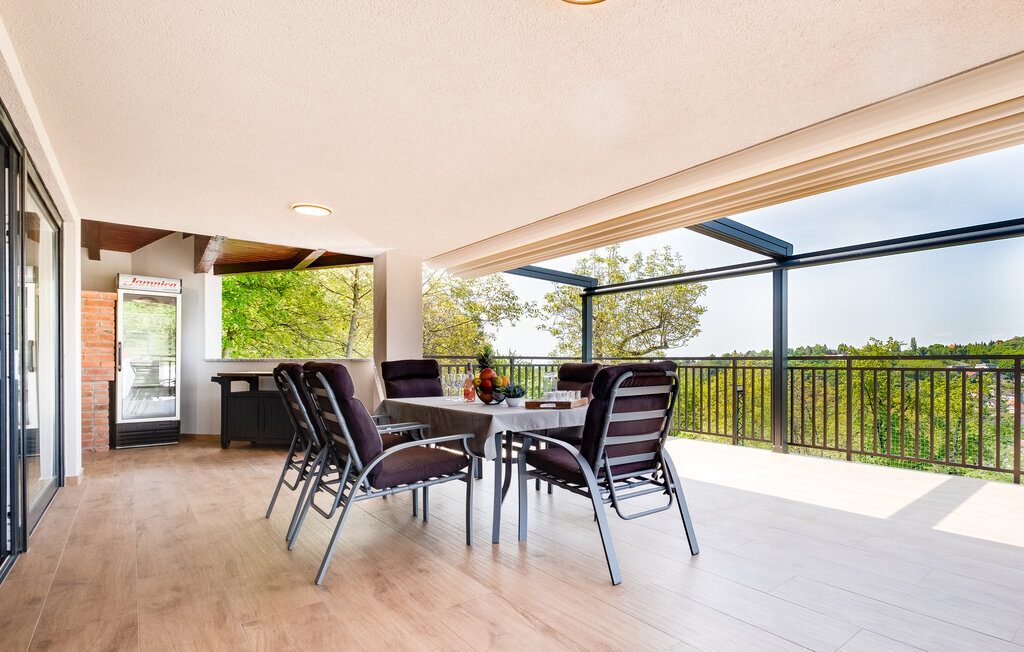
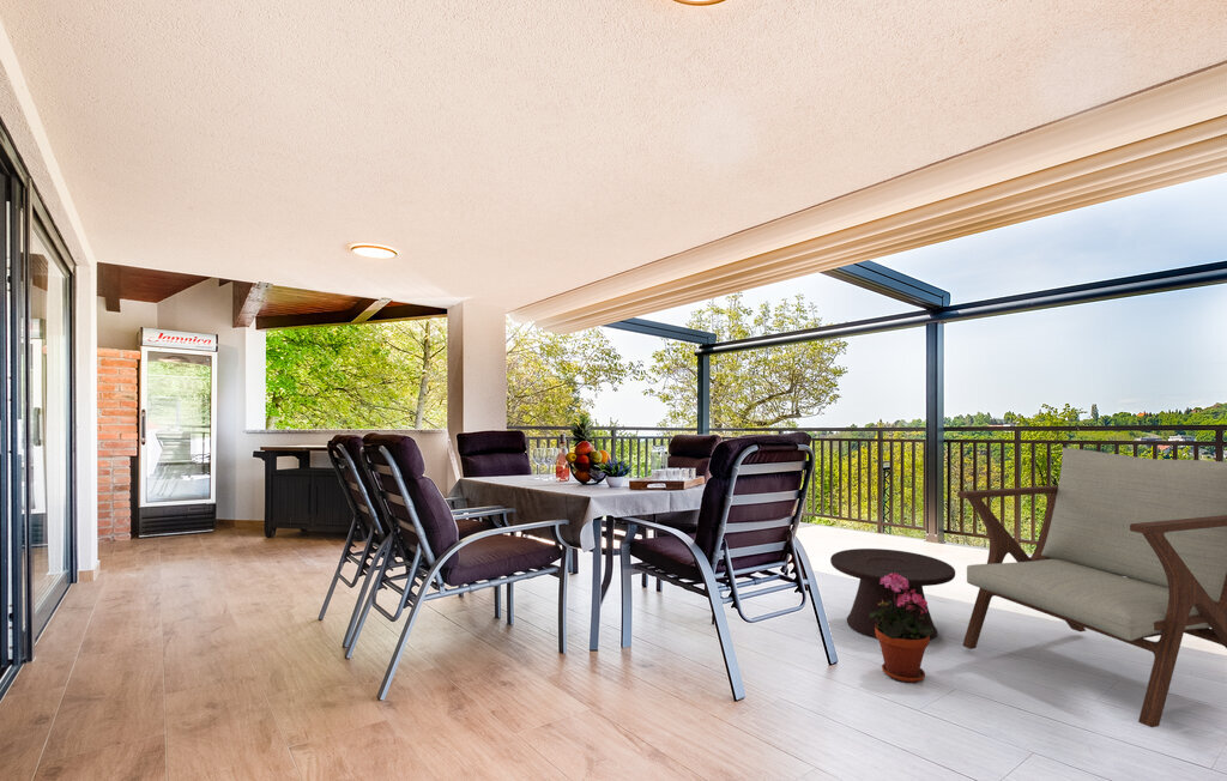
+ side table [829,547,956,641]
+ lounge chair [956,447,1227,728]
+ potted plant [869,573,935,684]
